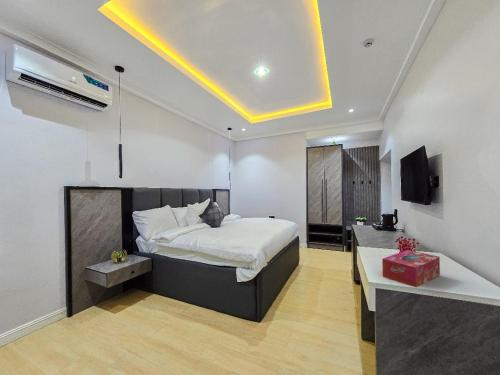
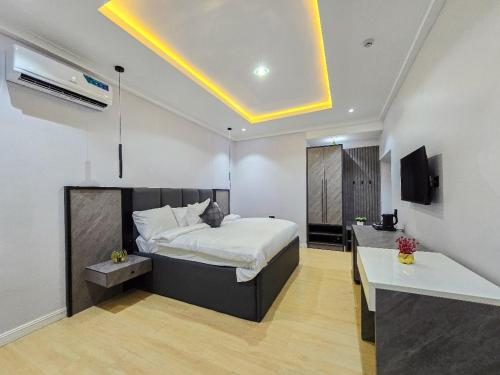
- tissue box [381,249,441,288]
